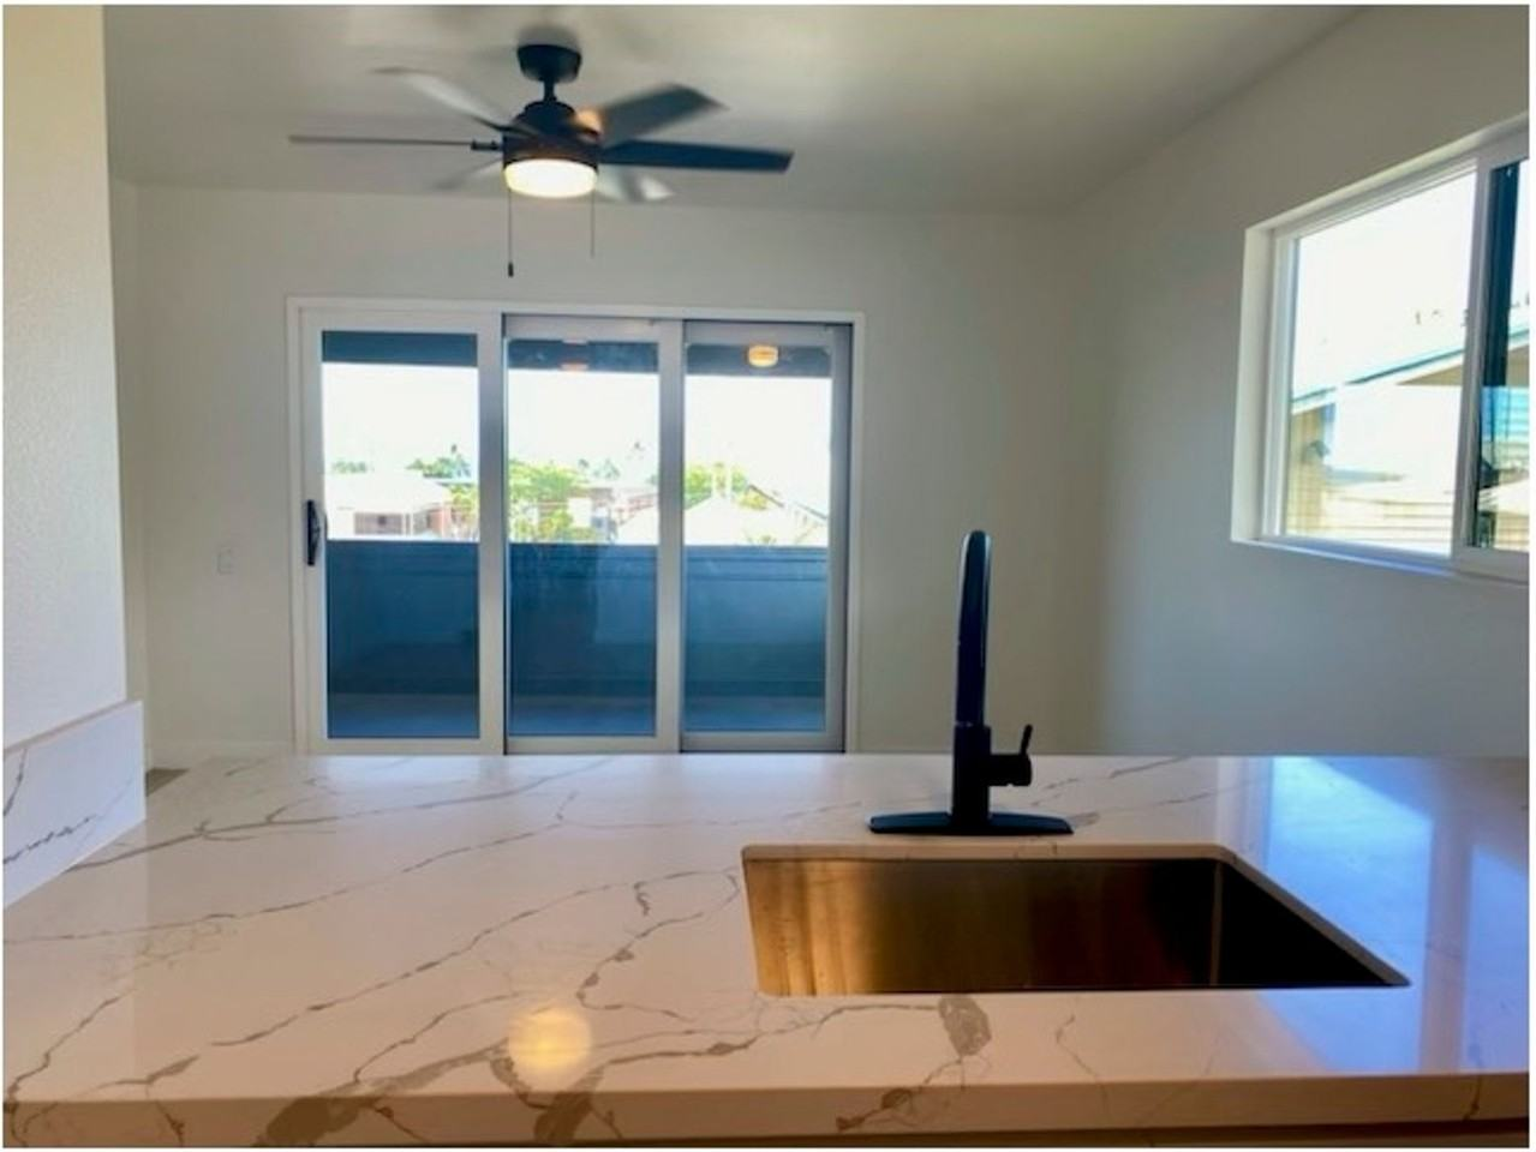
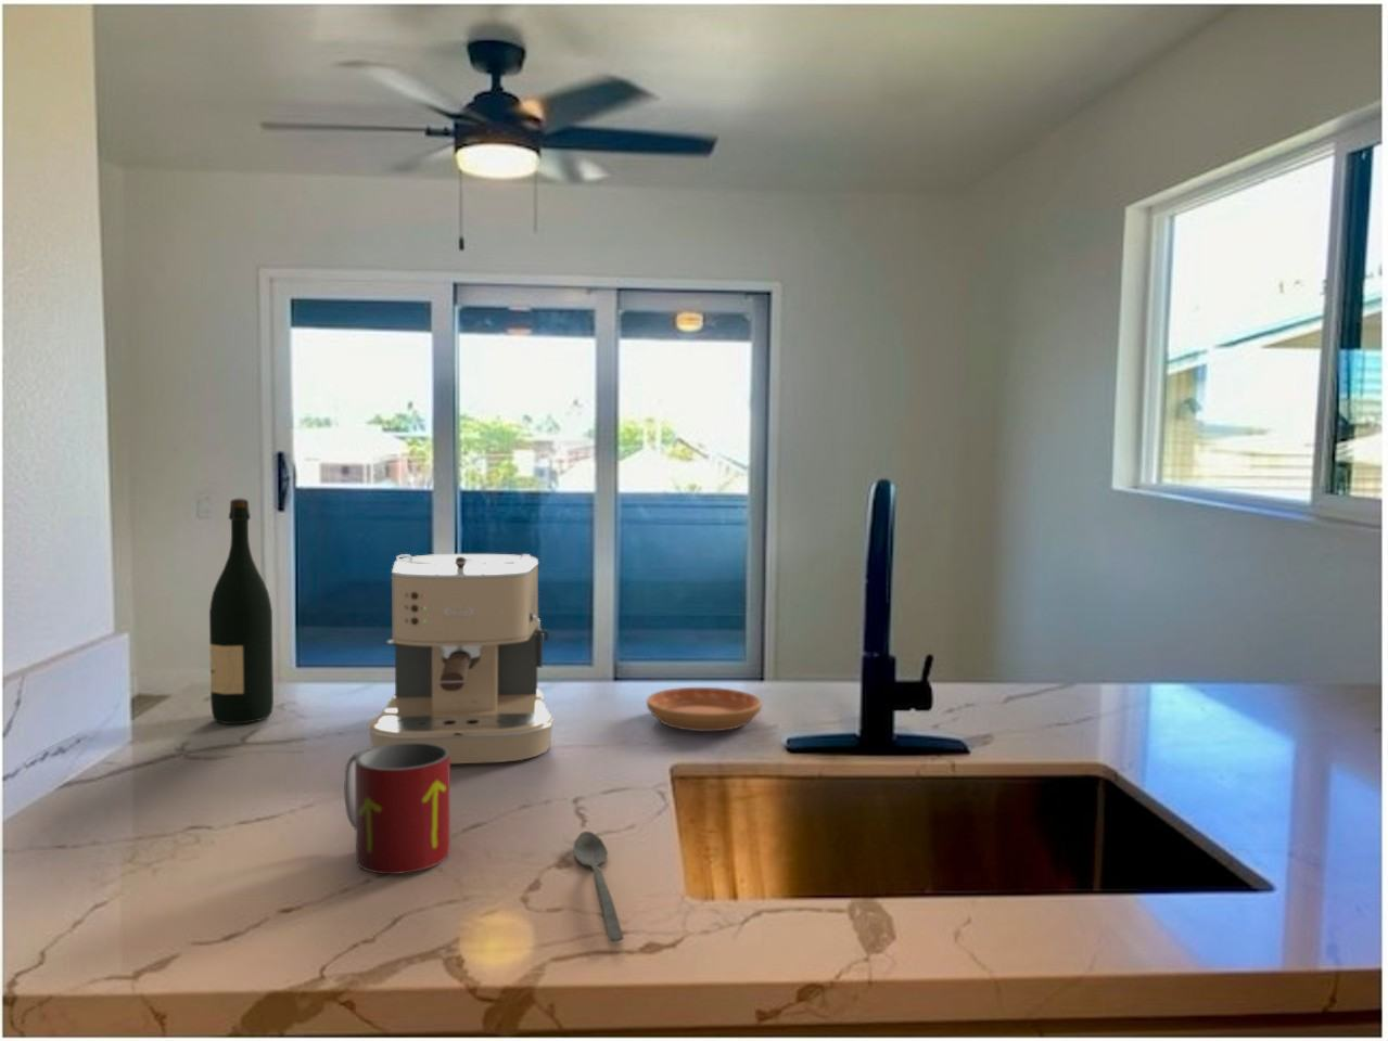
+ wine bottle [208,498,275,725]
+ saucer [645,687,763,732]
+ mug [343,742,452,875]
+ coffee maker [366,553,556,764]
+ spoon [573,831,625,943]
